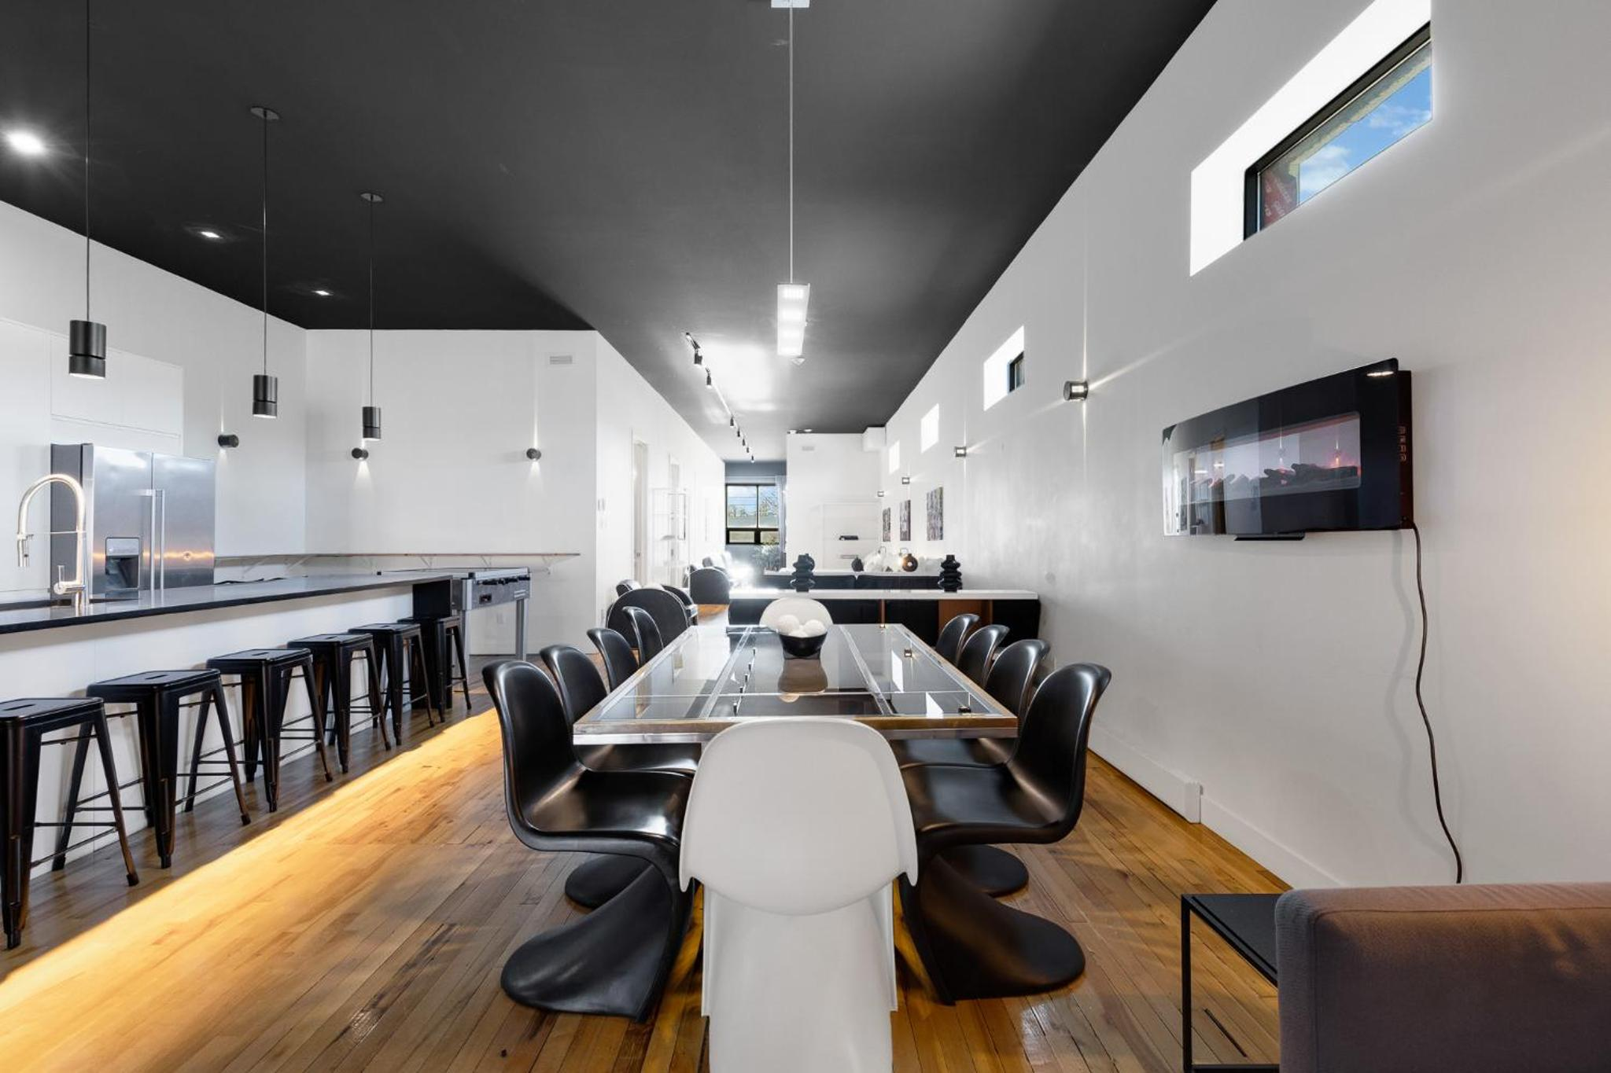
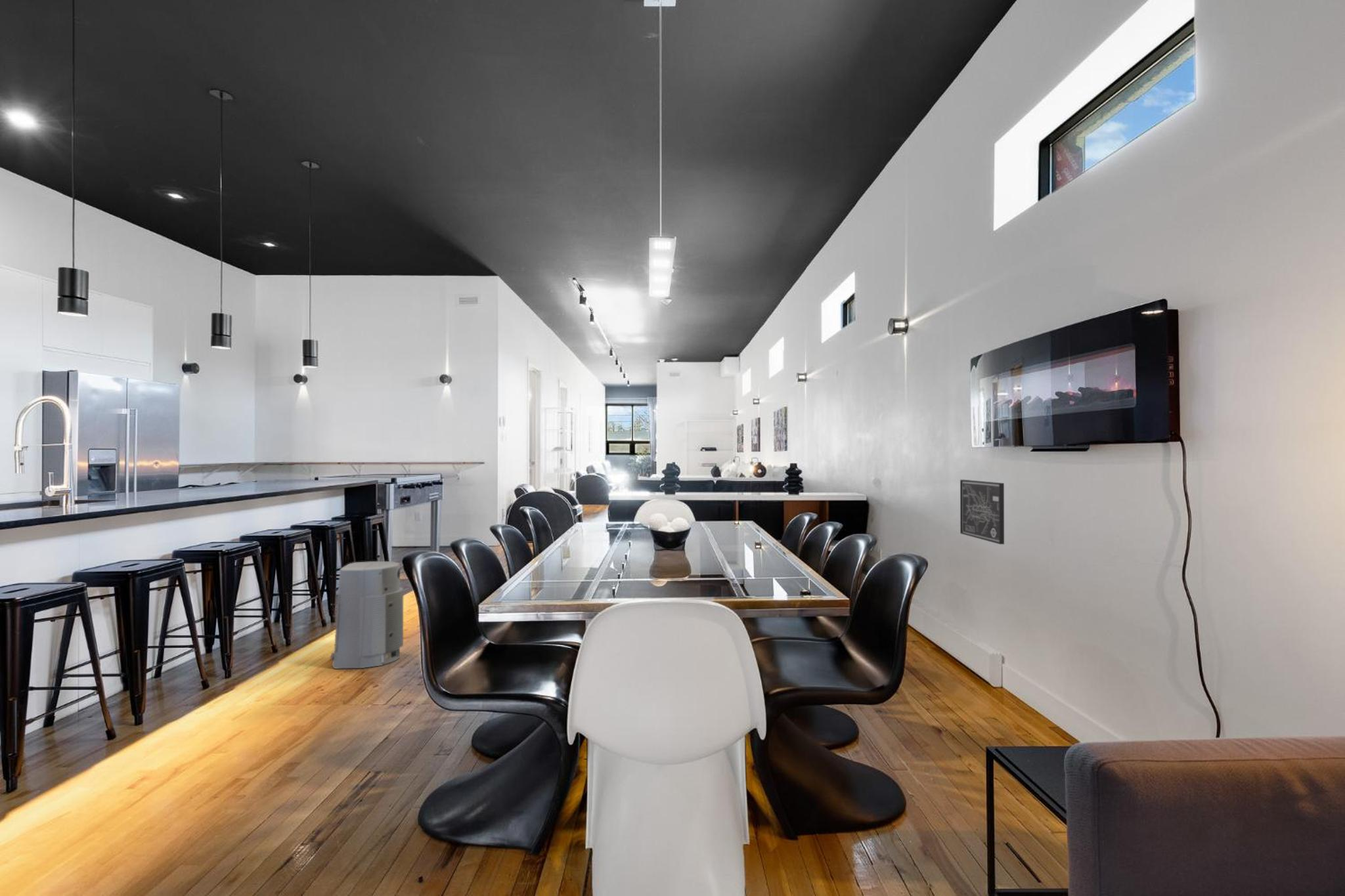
+ air purifier [330,561,404,670]
+ wall art [959,479,1005,545]
